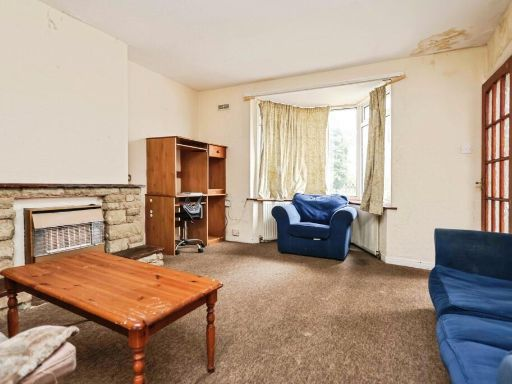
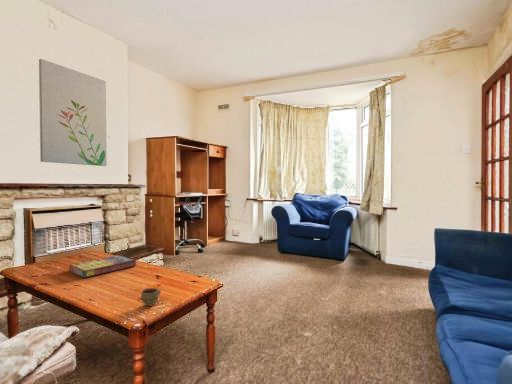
+ wall art [38,58,108,167]
+ game compilation box [68,254,137,279]
+ cup [140,287,161,307]
